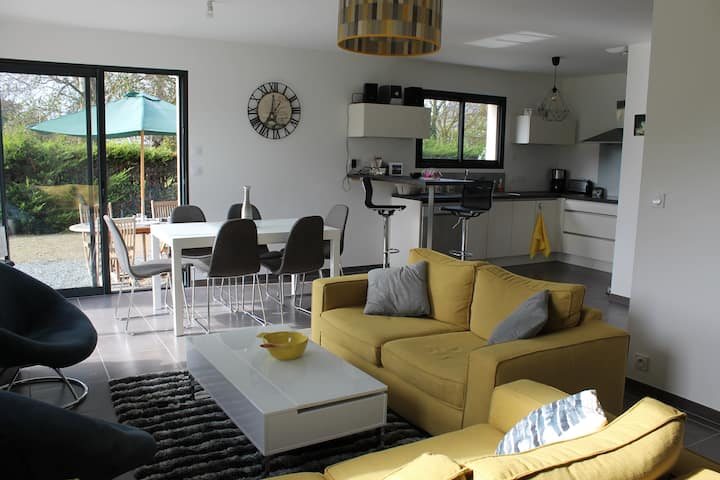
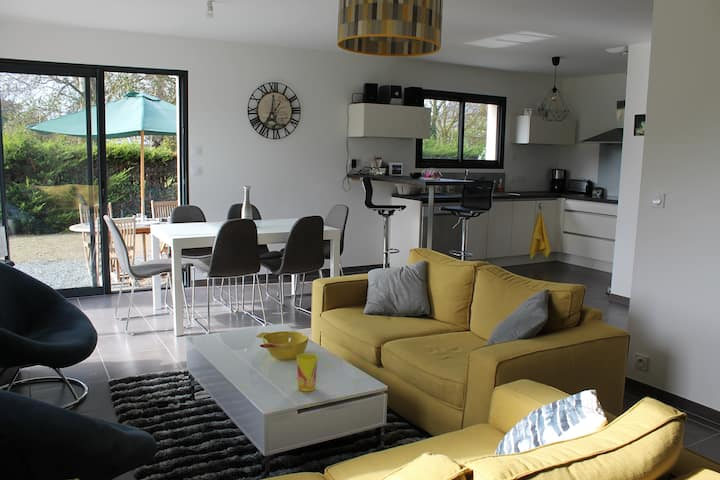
+ cup [296,353,319,392]
